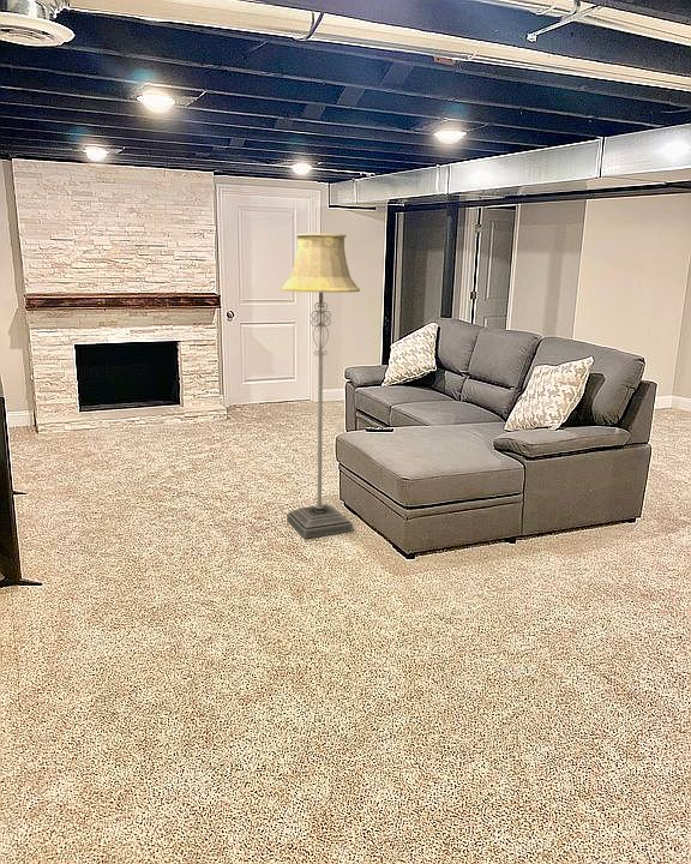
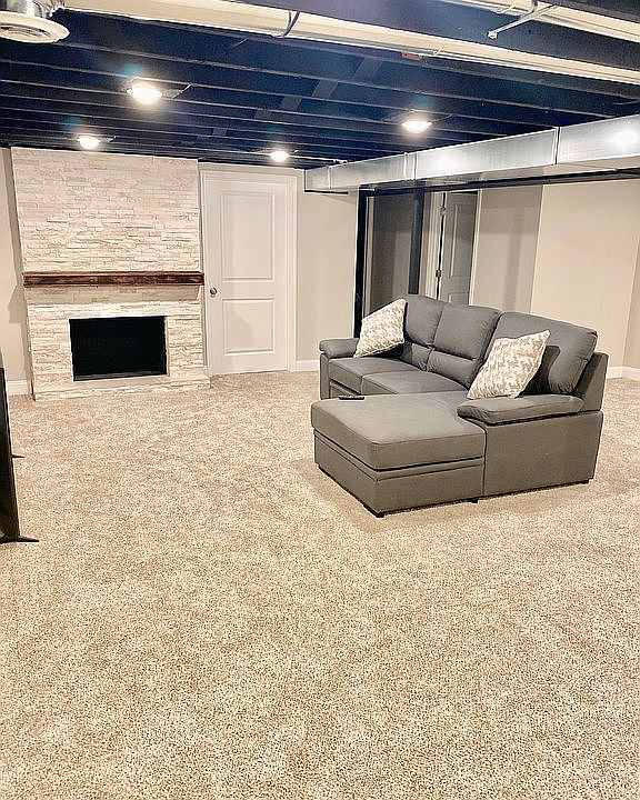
- floor lamp [280,233,361,540]
